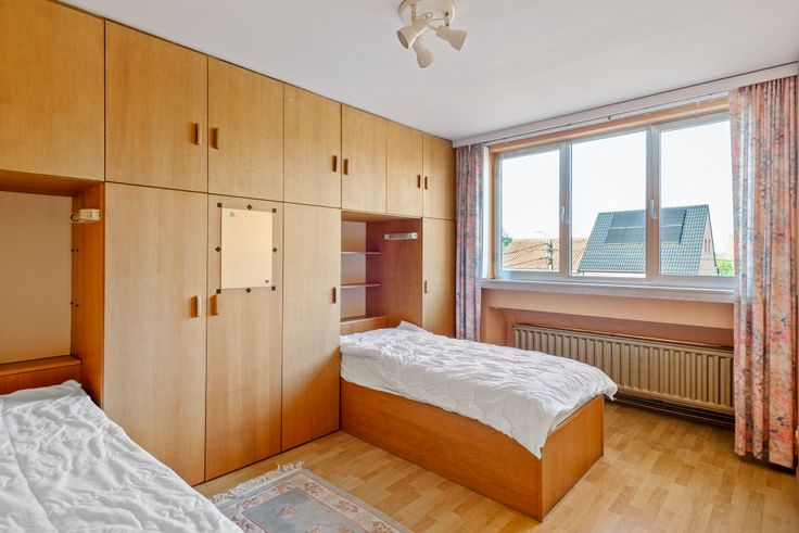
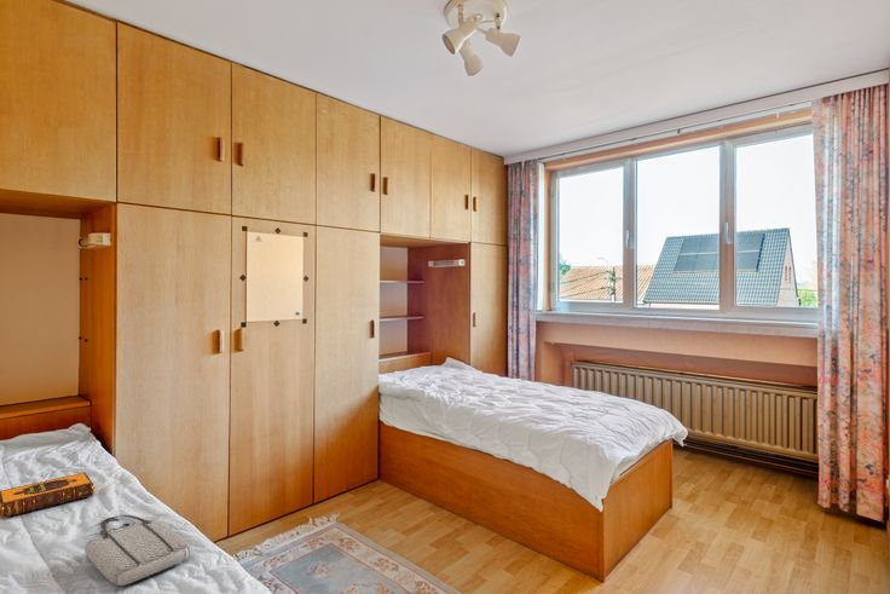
+ tote bag [83,514,191,587]
+ hardback book [0,472,94,520]
